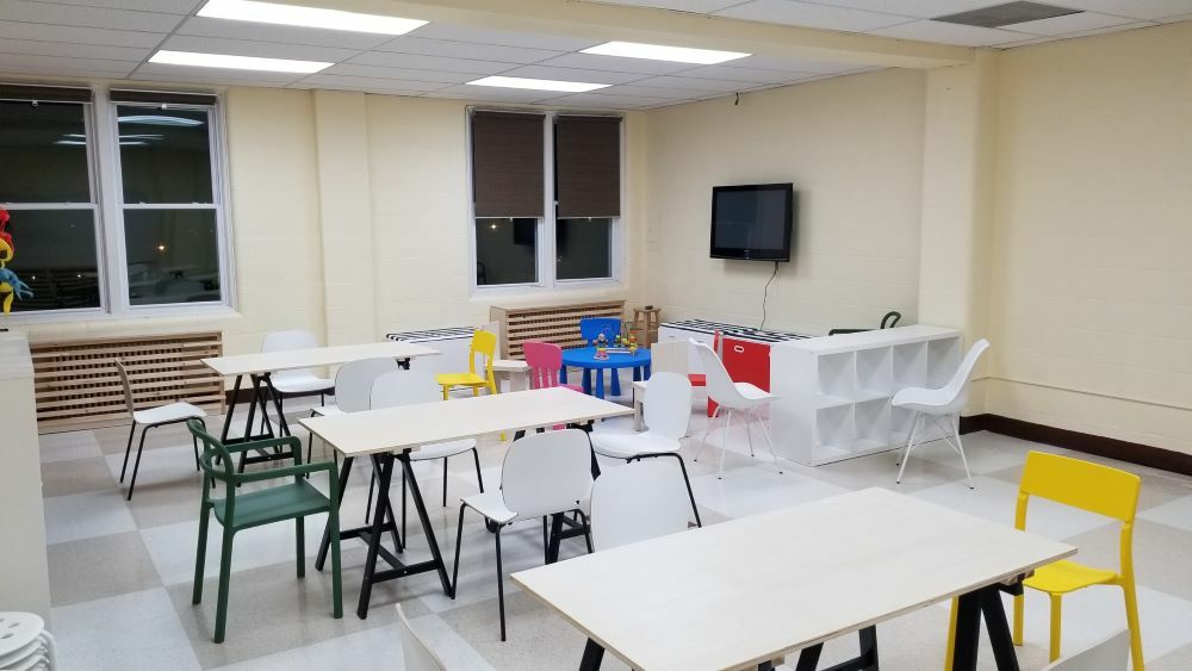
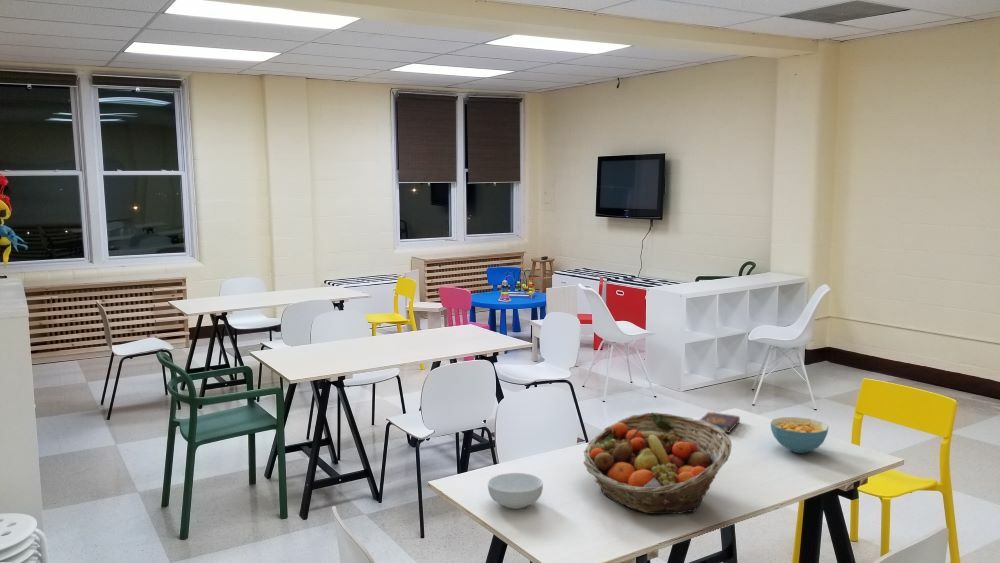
+ cereal bowl [487,472,544,510]
+ book [699,411,741,434]
+ fruit basket [583,412,732,515]
+ cereal bowl [770,416,830,454]
